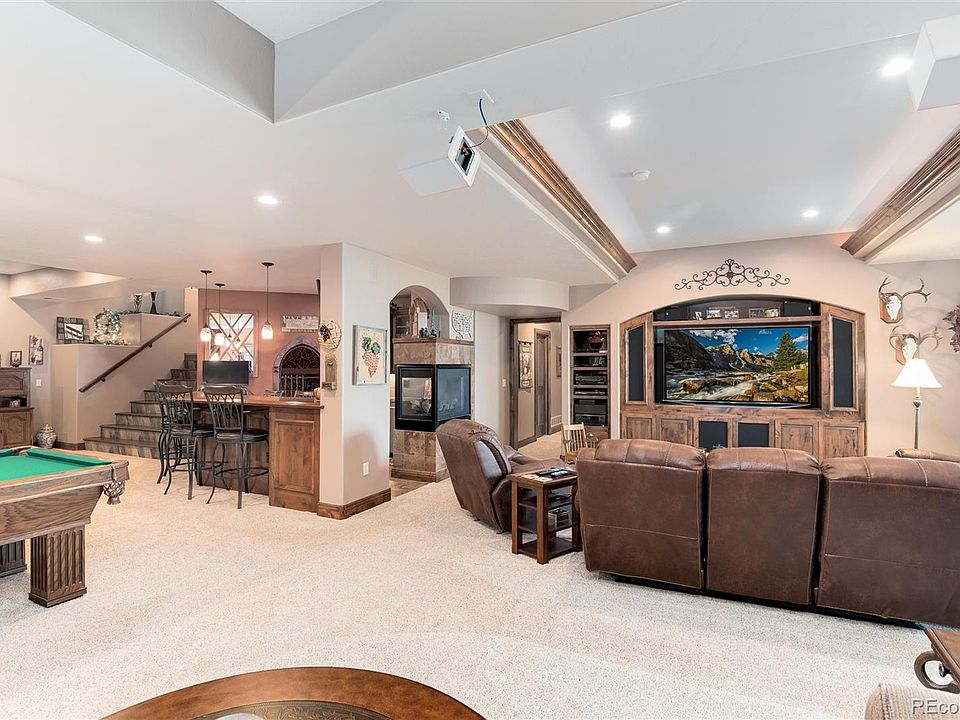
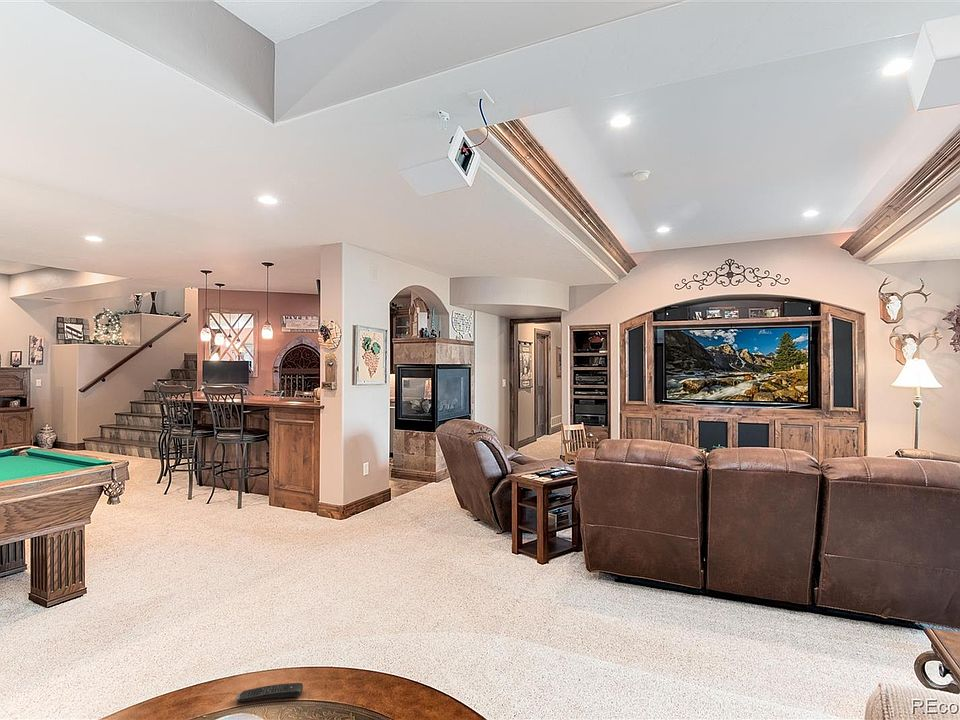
+ remote control [235,682,304,702]
